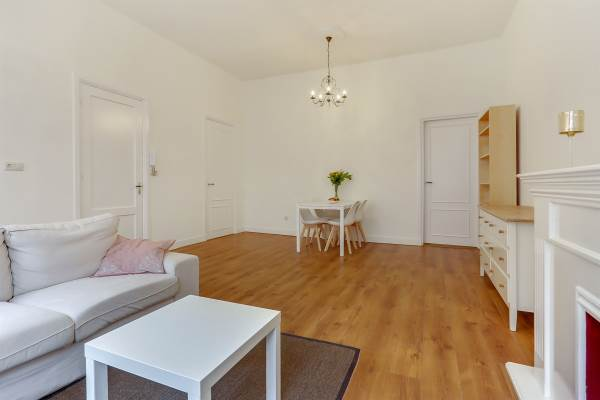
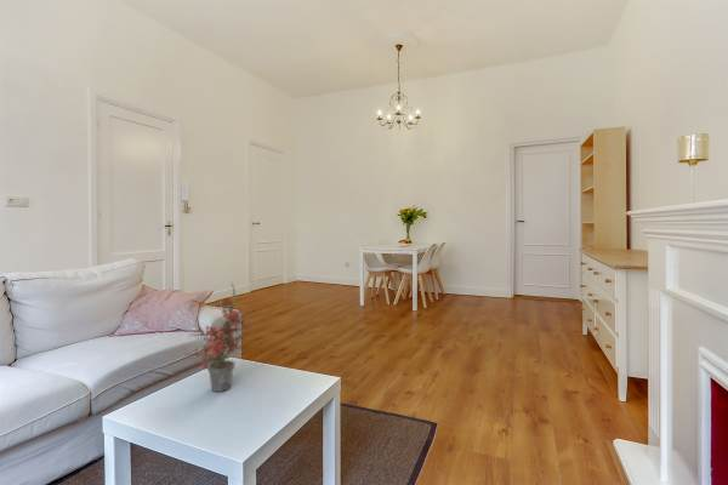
+ potted plant [182,281,254,393]
